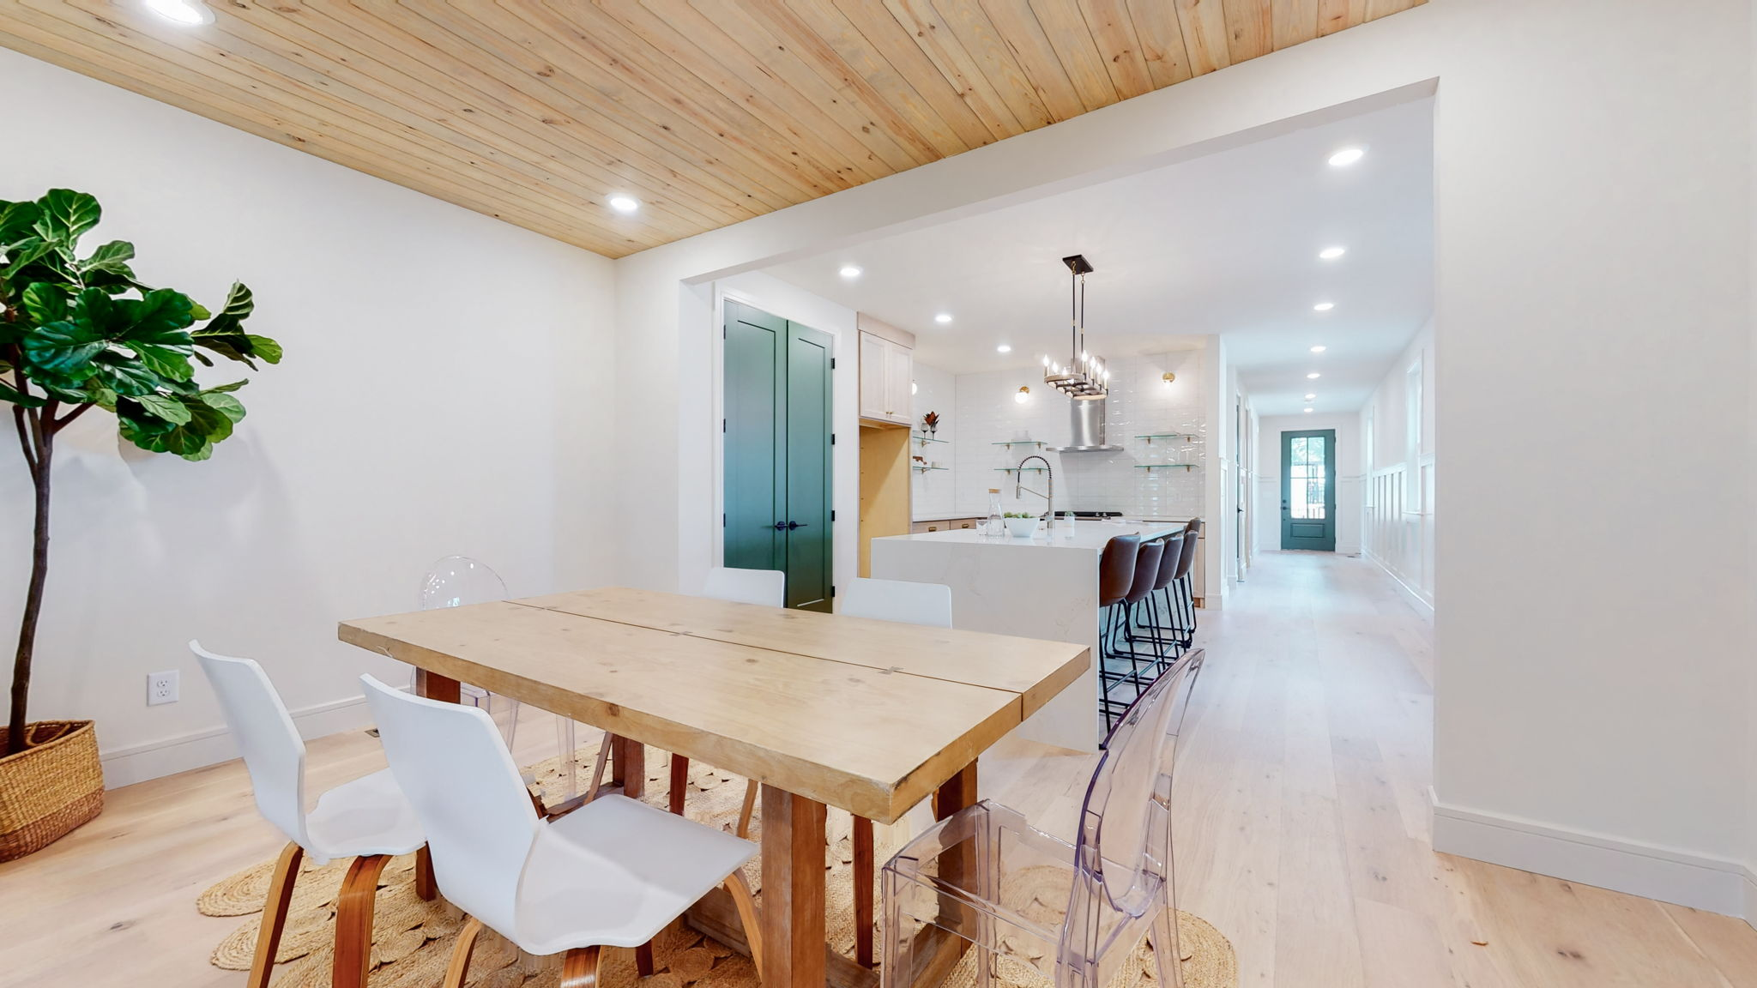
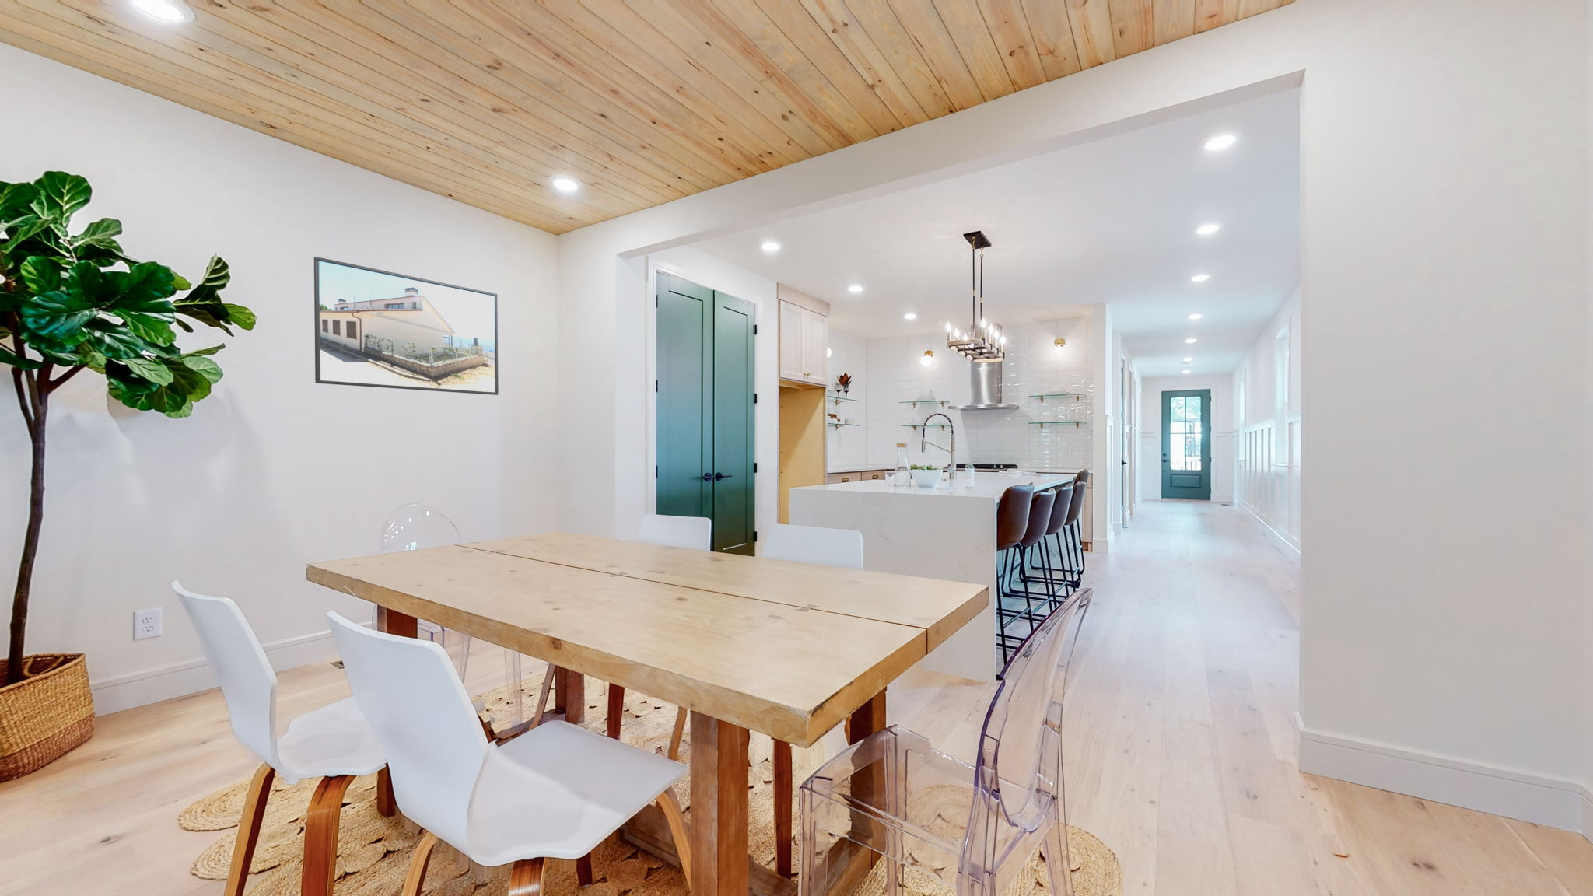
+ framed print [314,256,499,396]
